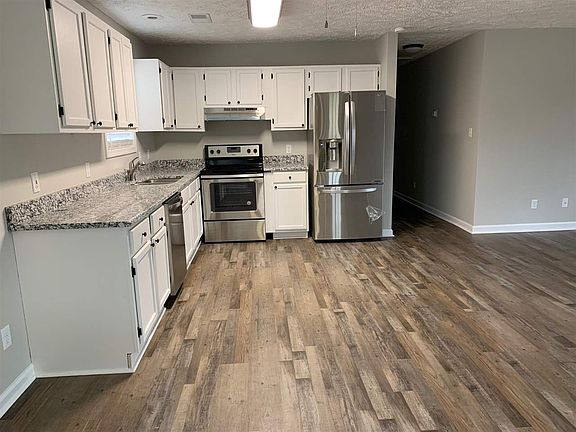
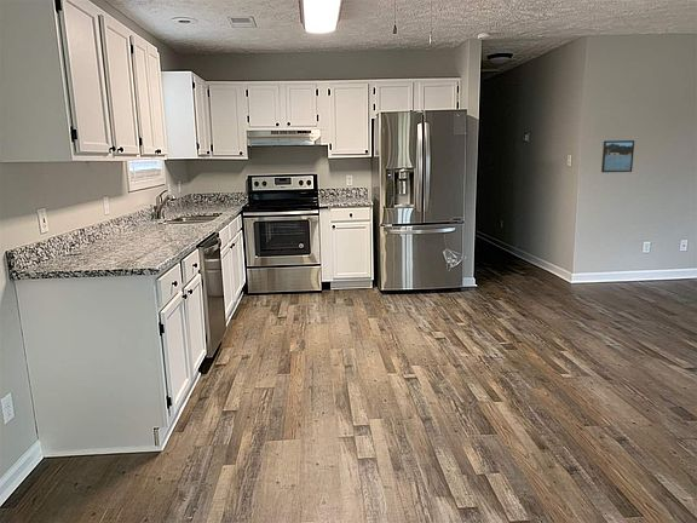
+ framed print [600,139,635,173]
